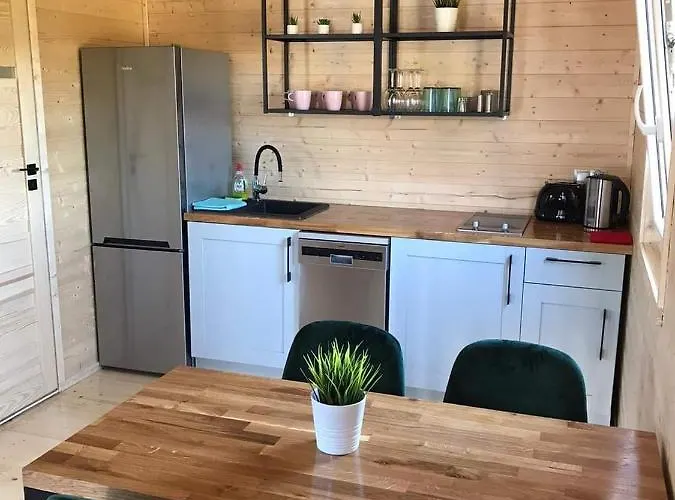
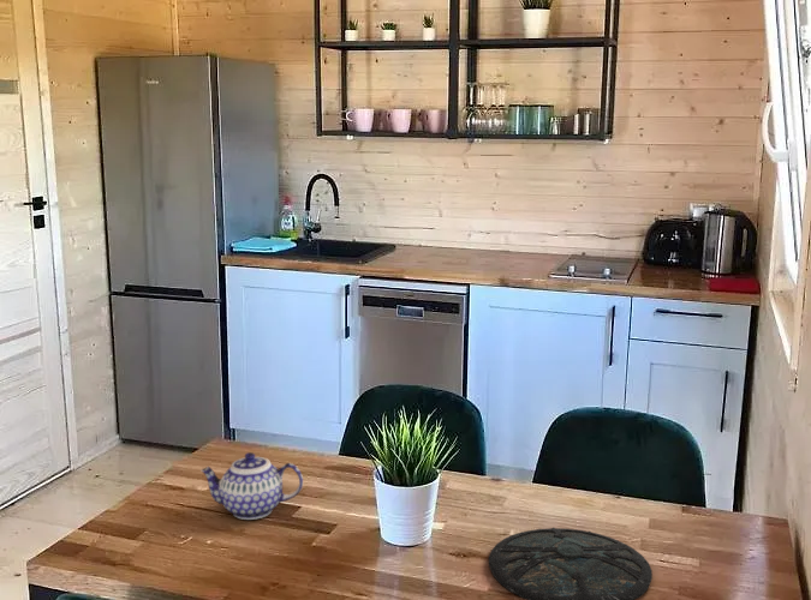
+ teapot [199,451,304,521]
+ plate [488,527,654,600]
